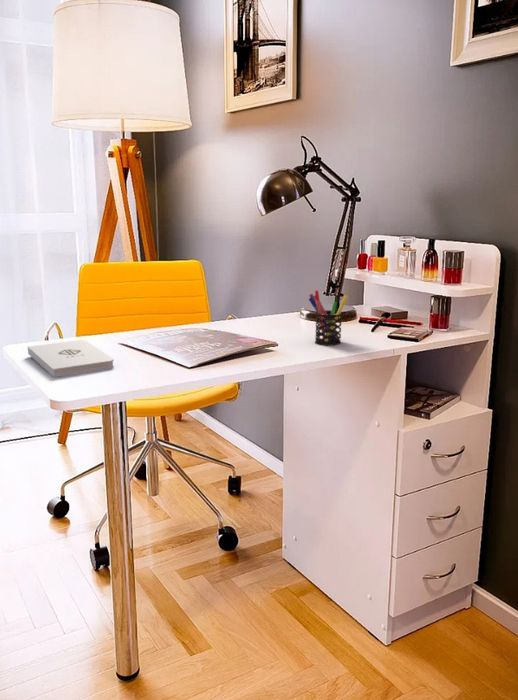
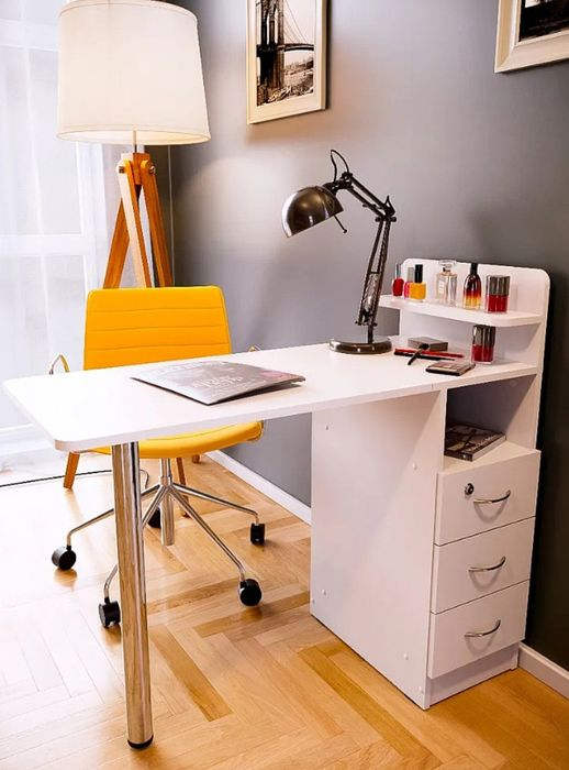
- pen holder [308,289,349,347]
- notepad [27,339,115,378]
